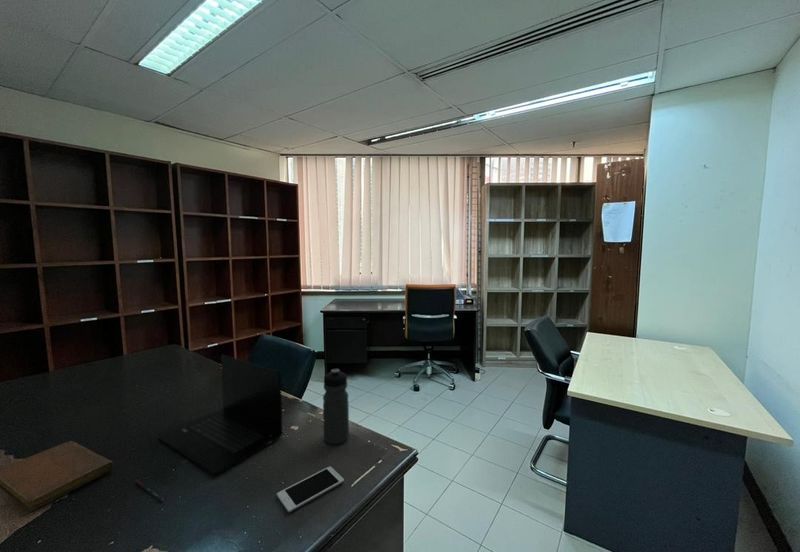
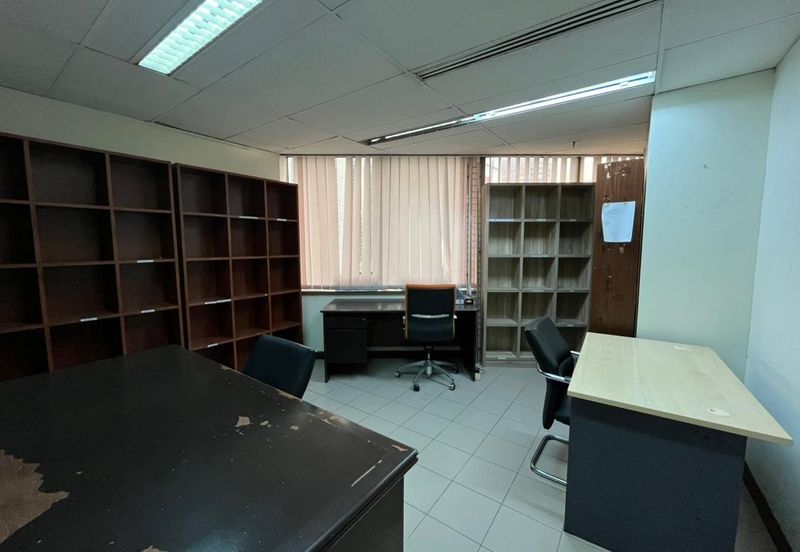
- pen [134,479,164,502]
- cell phone [276,466,345,513]
- water bottle [322,368,350,445]
- laptop [157,354,283,476]
- notebook [0,440,115,512]
